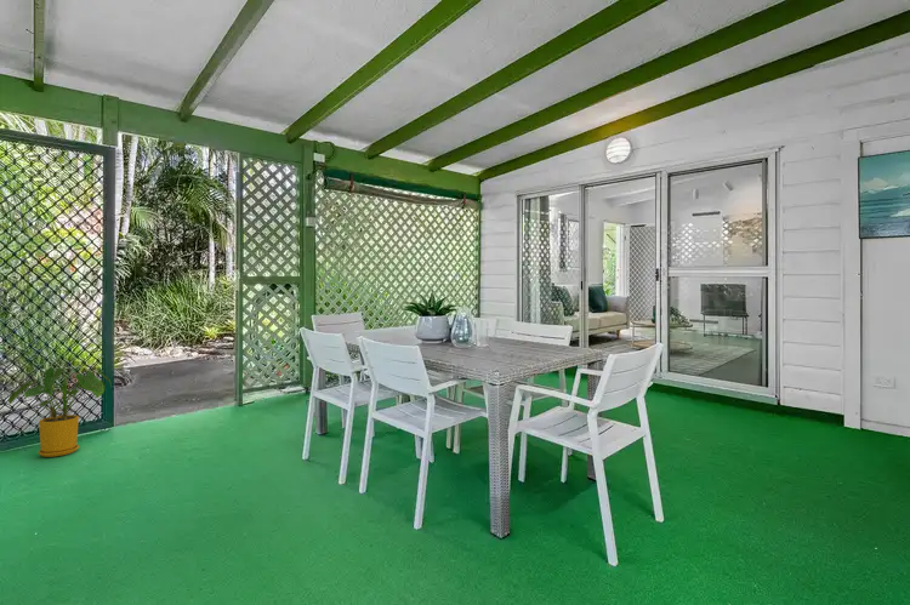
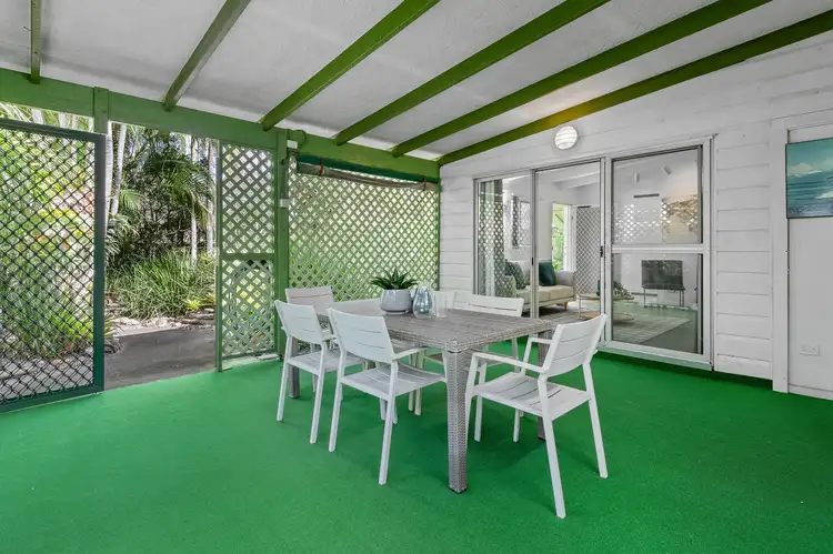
- house plant [7,366,113,458]
